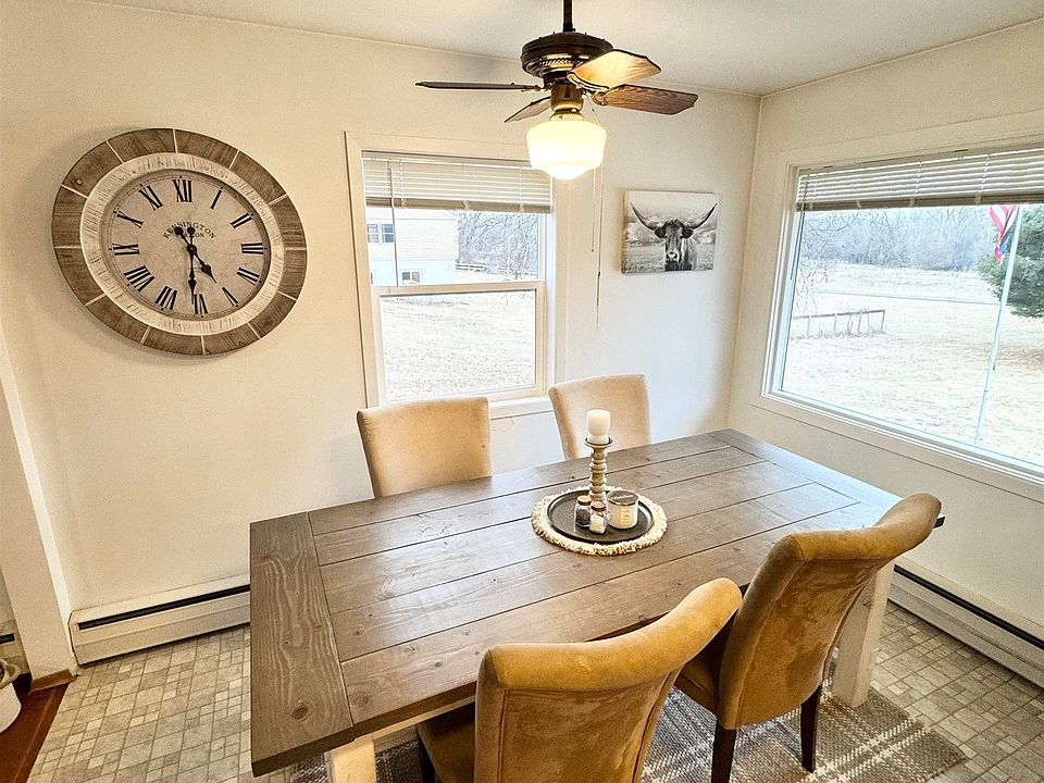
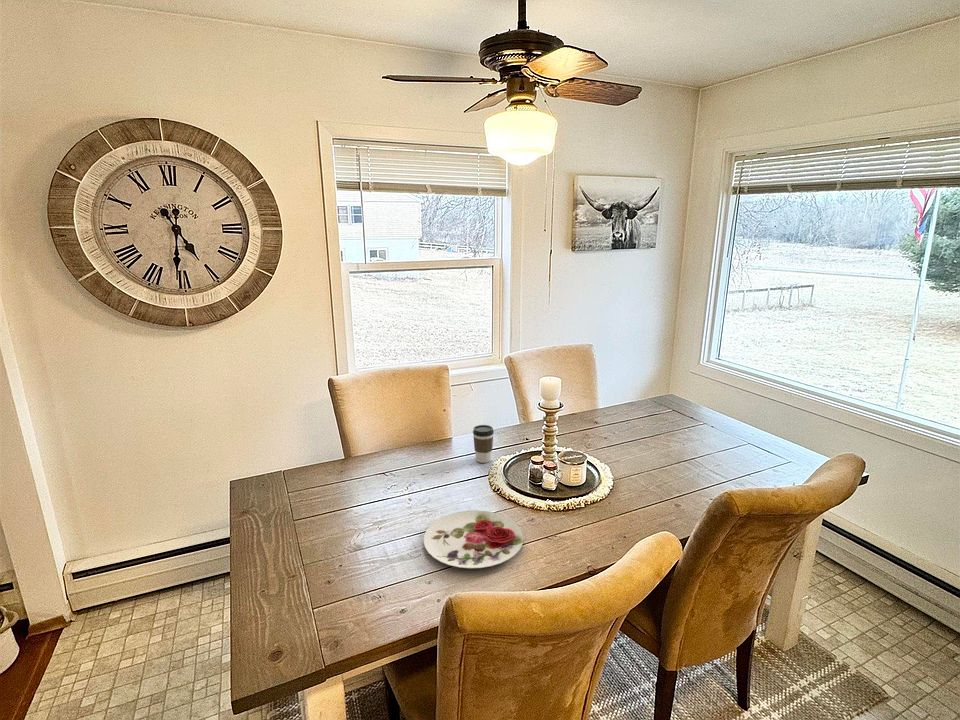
+ coffee cup [472,424,495,464]
+ plate [423,509,524,569]
